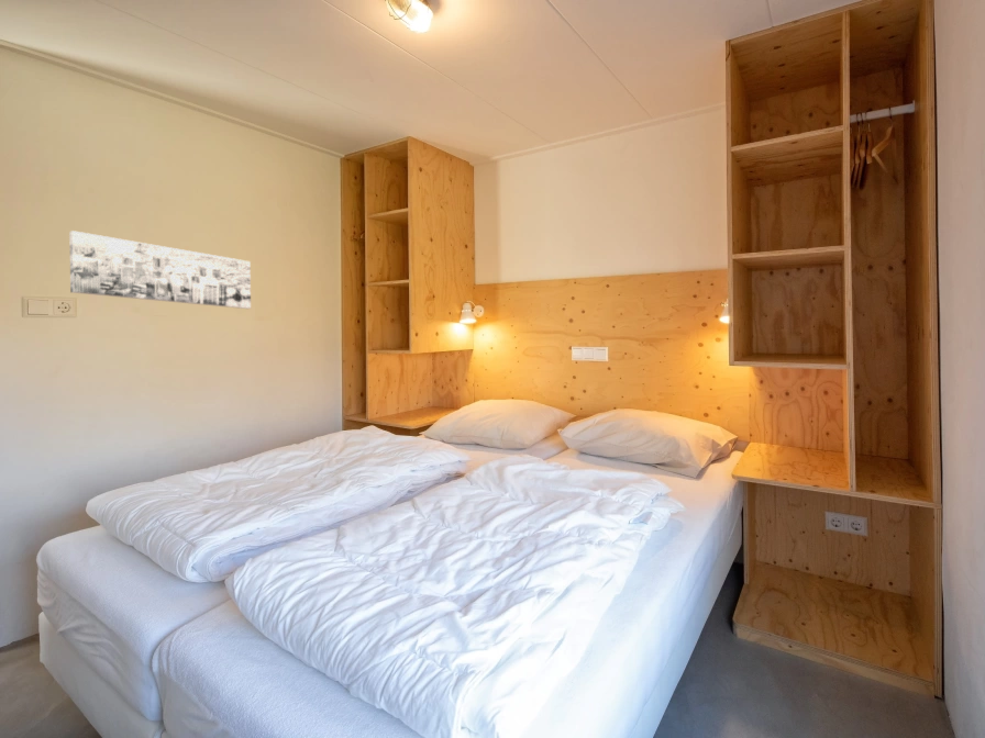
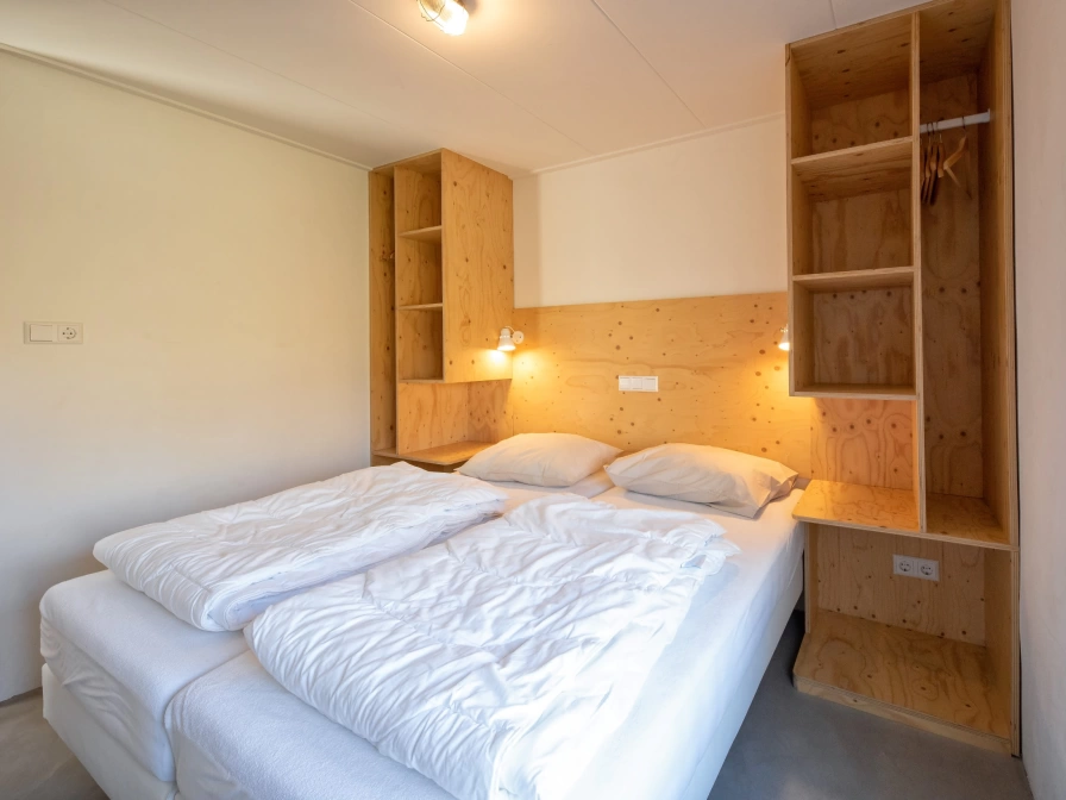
- wall art [68,230,252,310]
